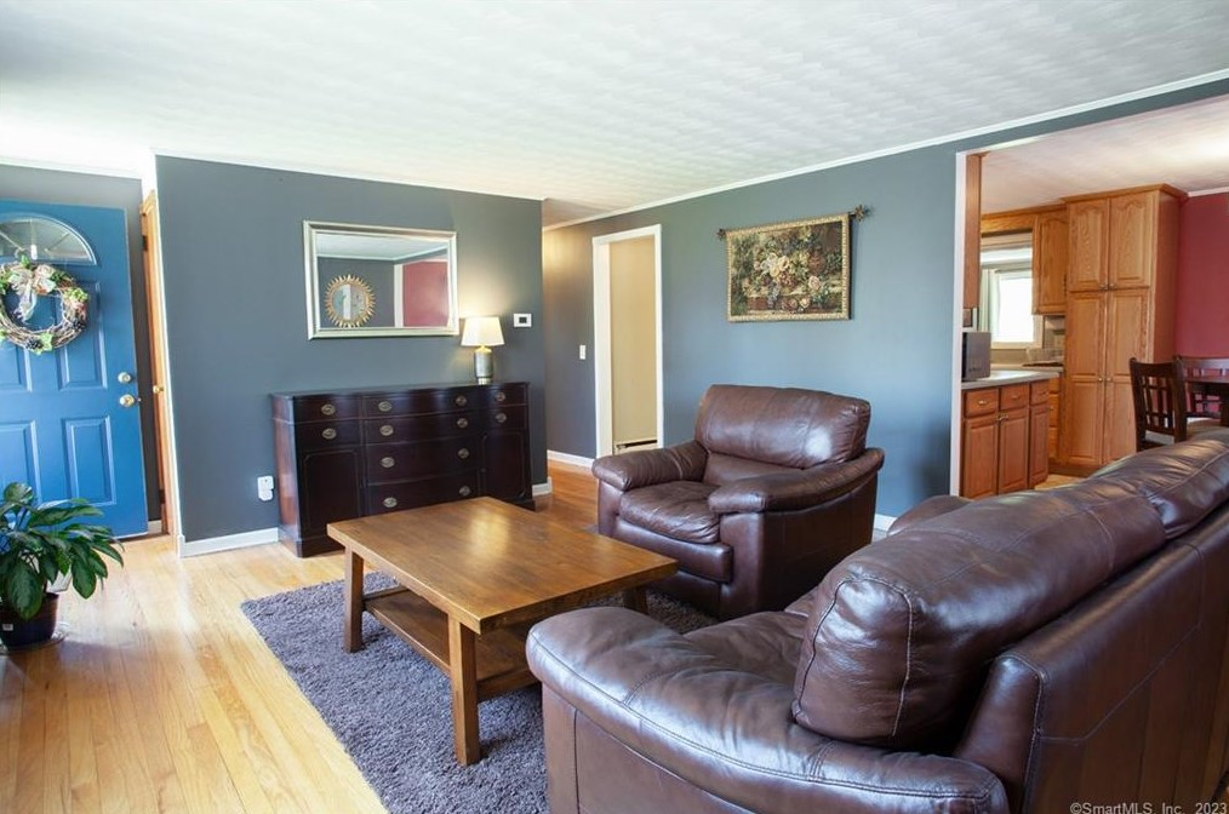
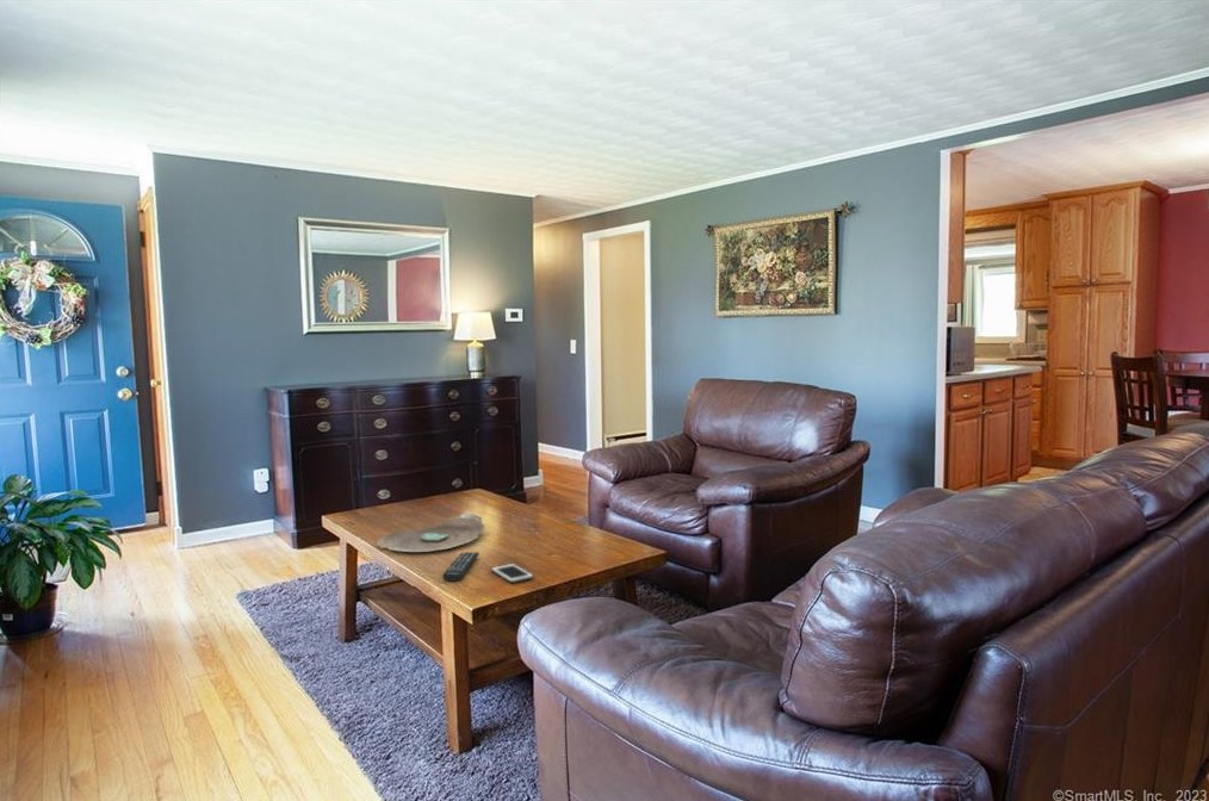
+ remote control [441,551,480,583]
+ cell phone [490,563,534,584]
+ decorative bowl [376,511,486,553]
